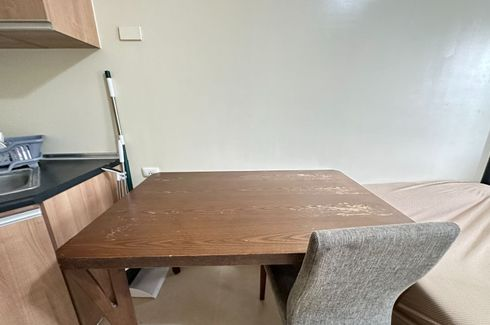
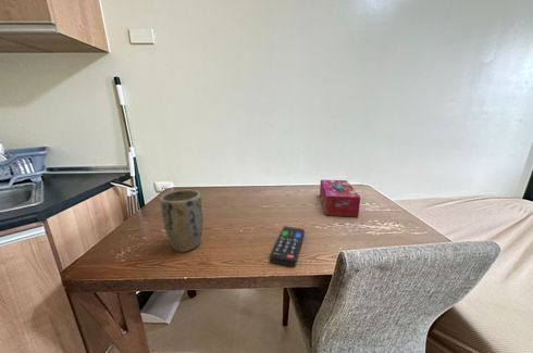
+ plant pot [160,189,203,253]
+ remote control [269,226,306,267]
+ tissue box [319,179,361,218]
